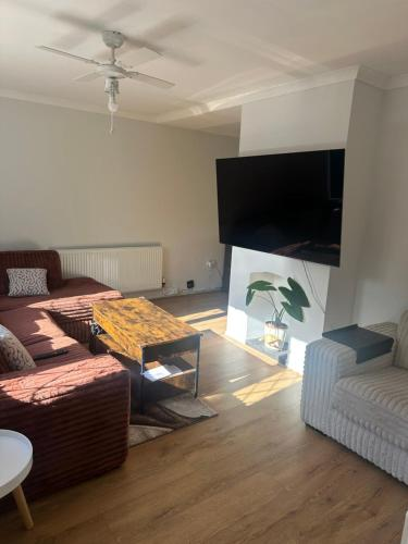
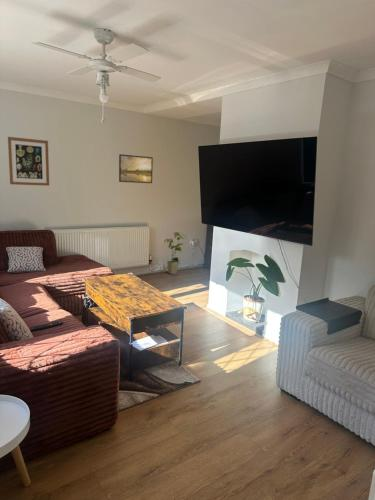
+ wall art [7,136,50,187]
+ house plant [163,231,187,275]
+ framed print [118,153,154,184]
